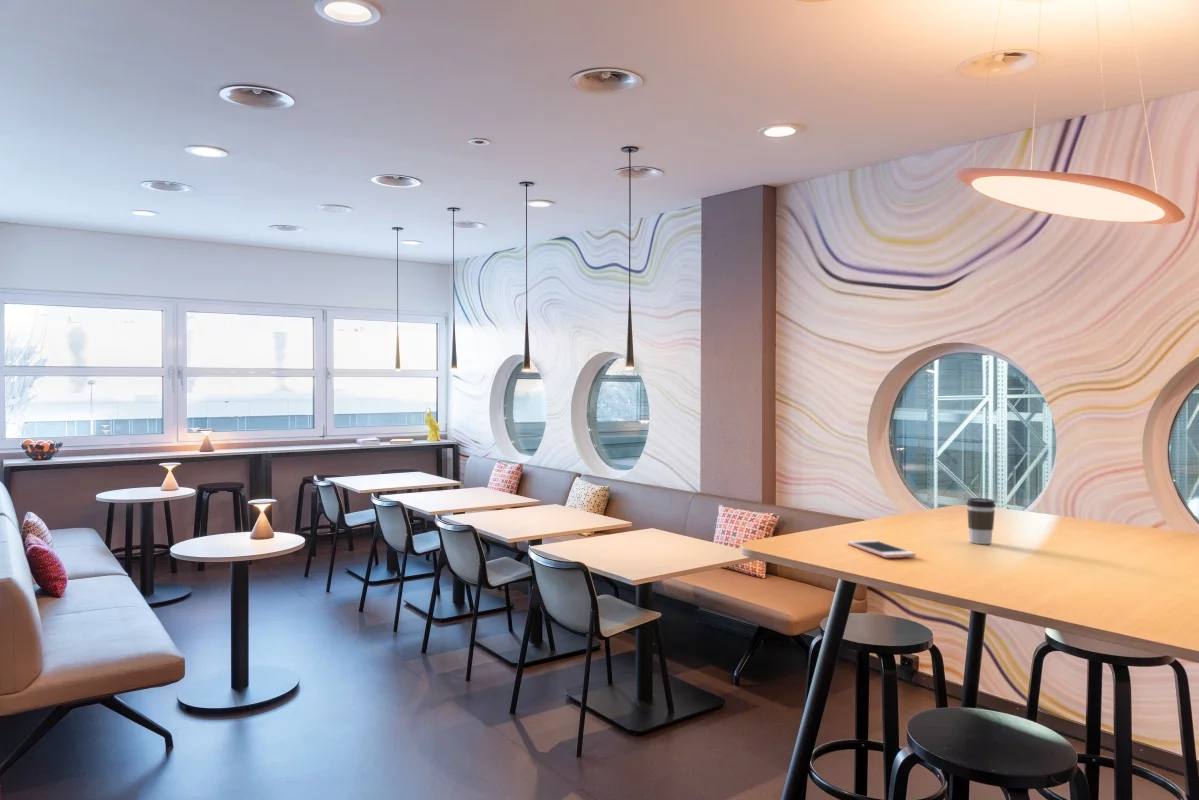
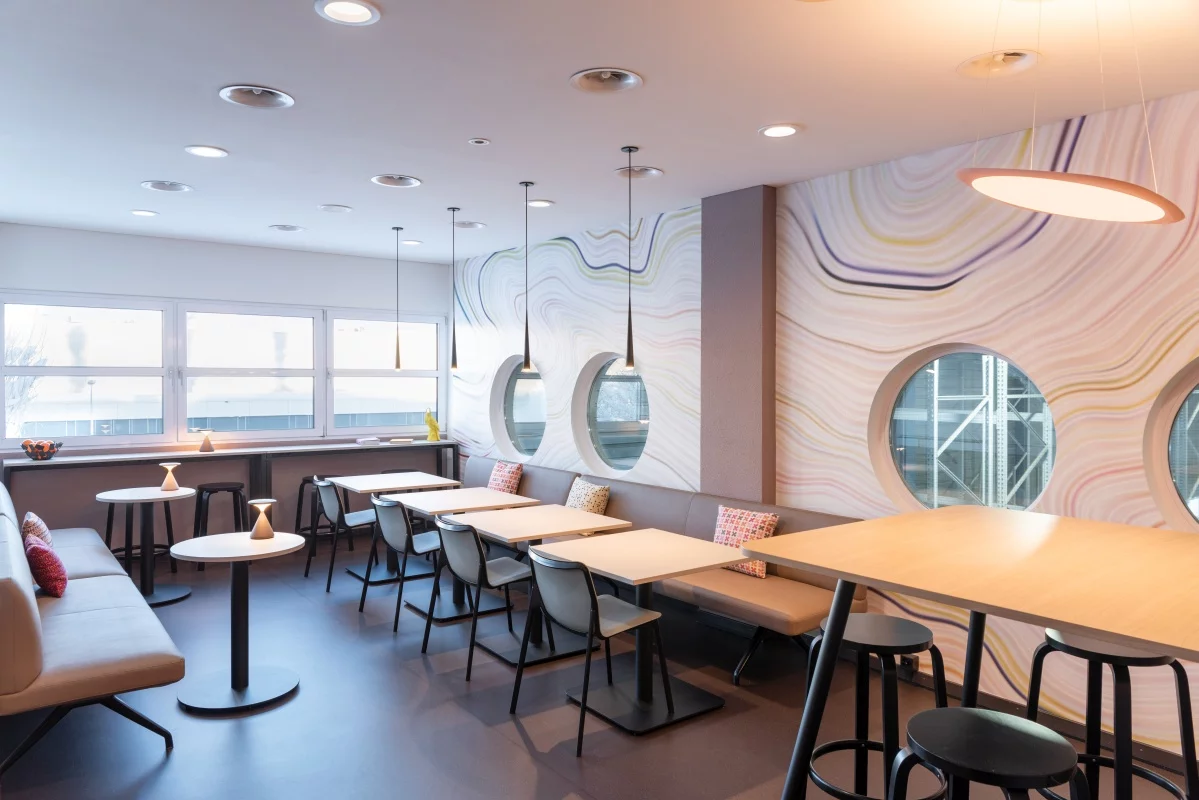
- coffee cup [966,497,997,545]
- cell phone [847,539,917,559]
